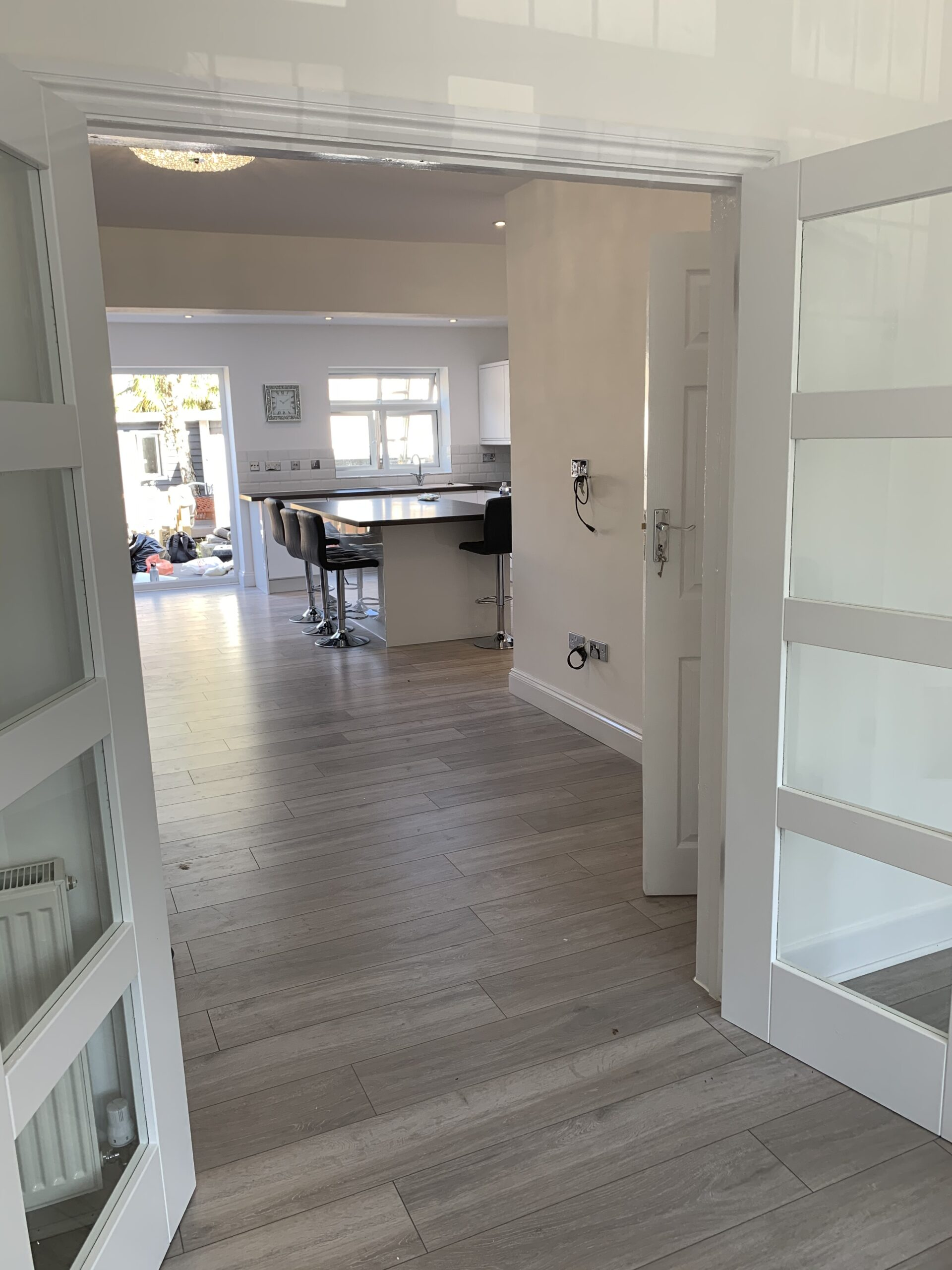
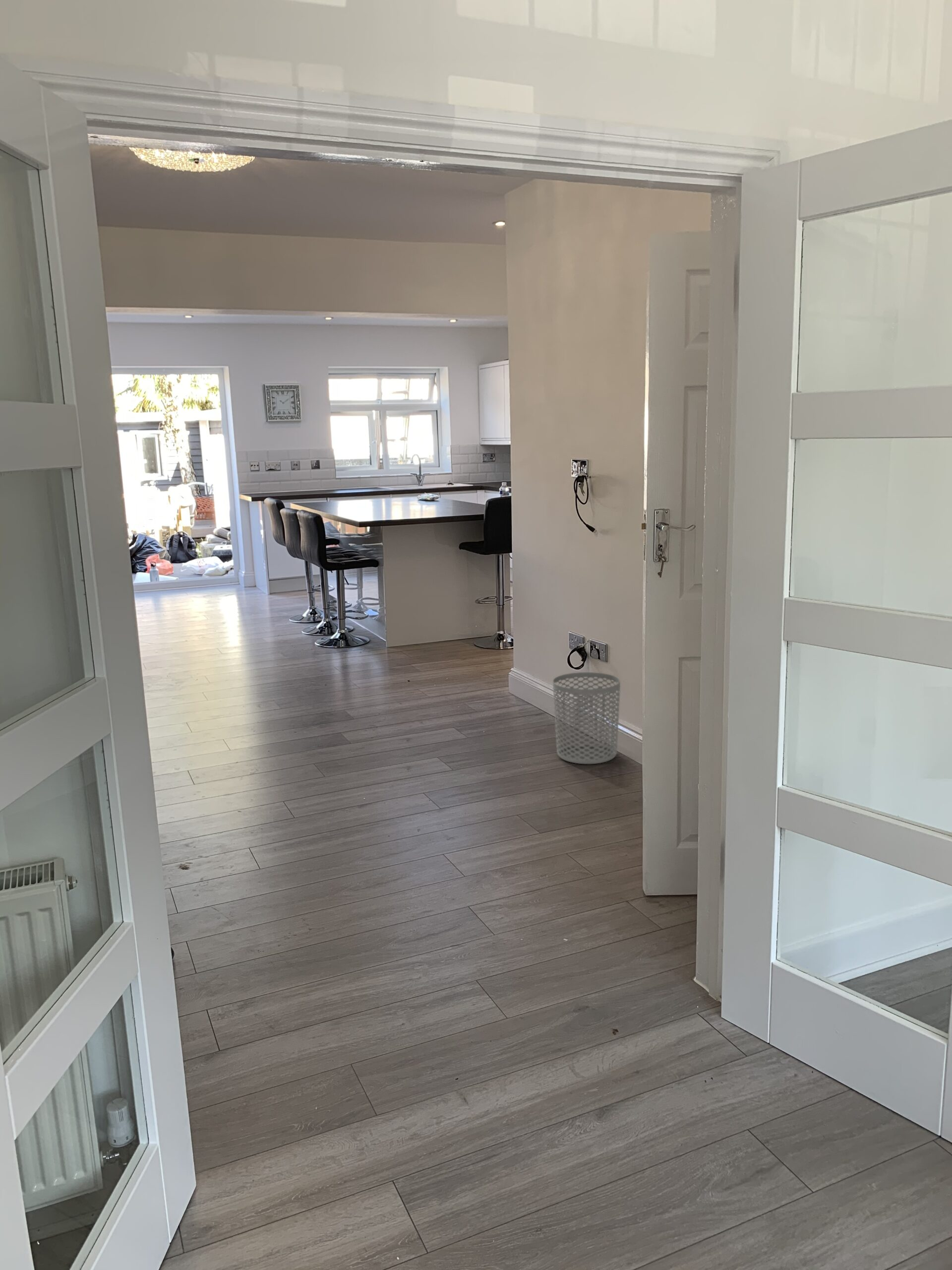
+ waste bin [552,672,621,764]
